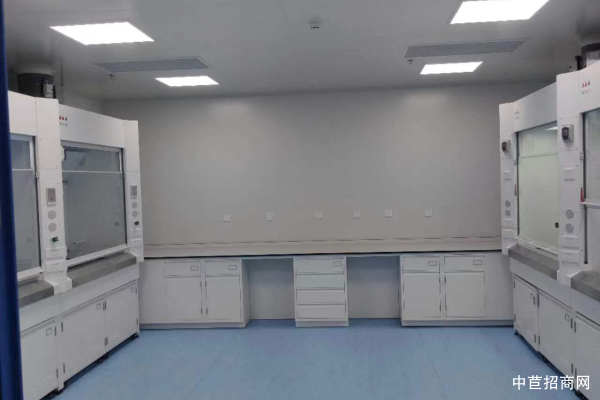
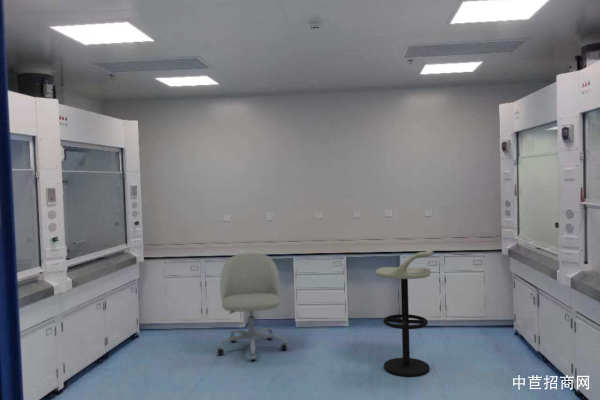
+ office chair [215,252,289,362]
+ bar stool [375,247,434,378]
